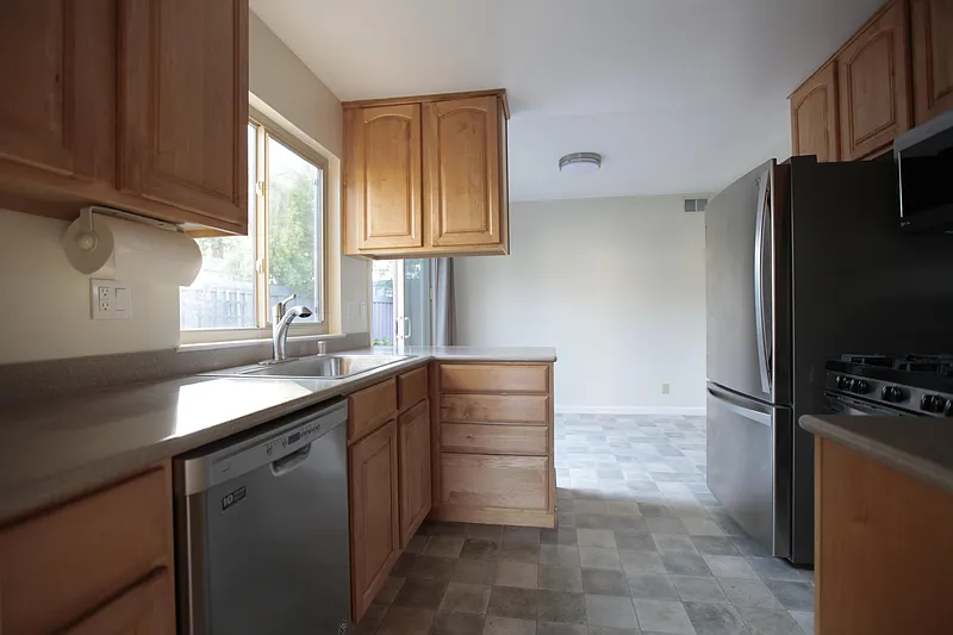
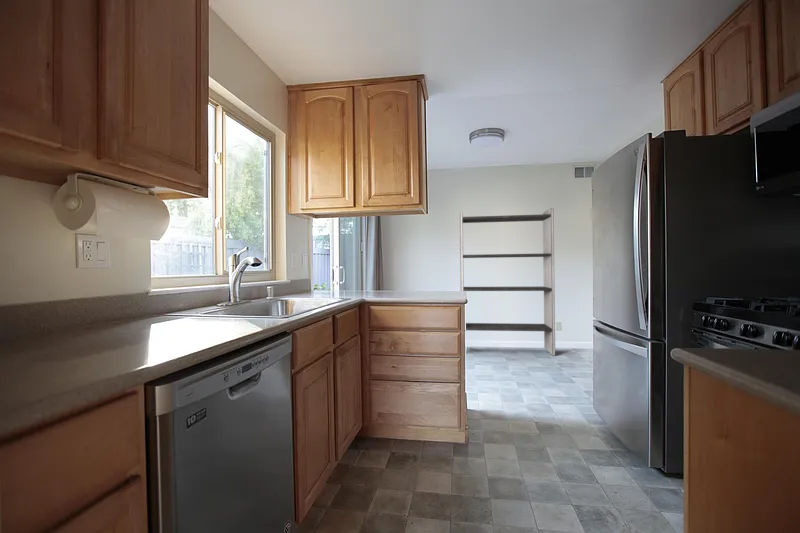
+ shelving unit [459,207,556,357]
